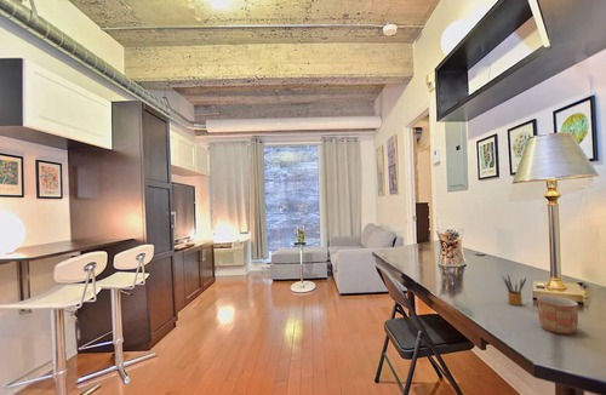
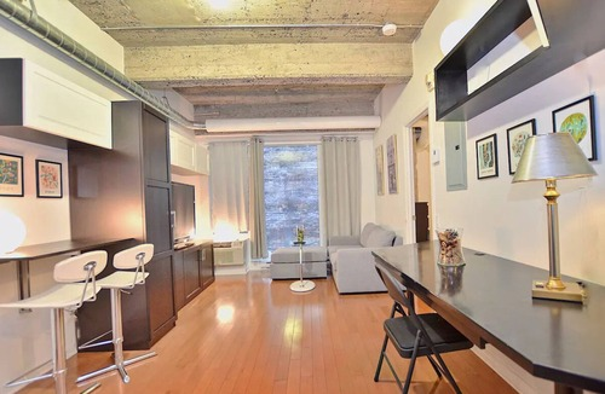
- pencil box [501,274,527,307]
- mug [536,294,579,336]
